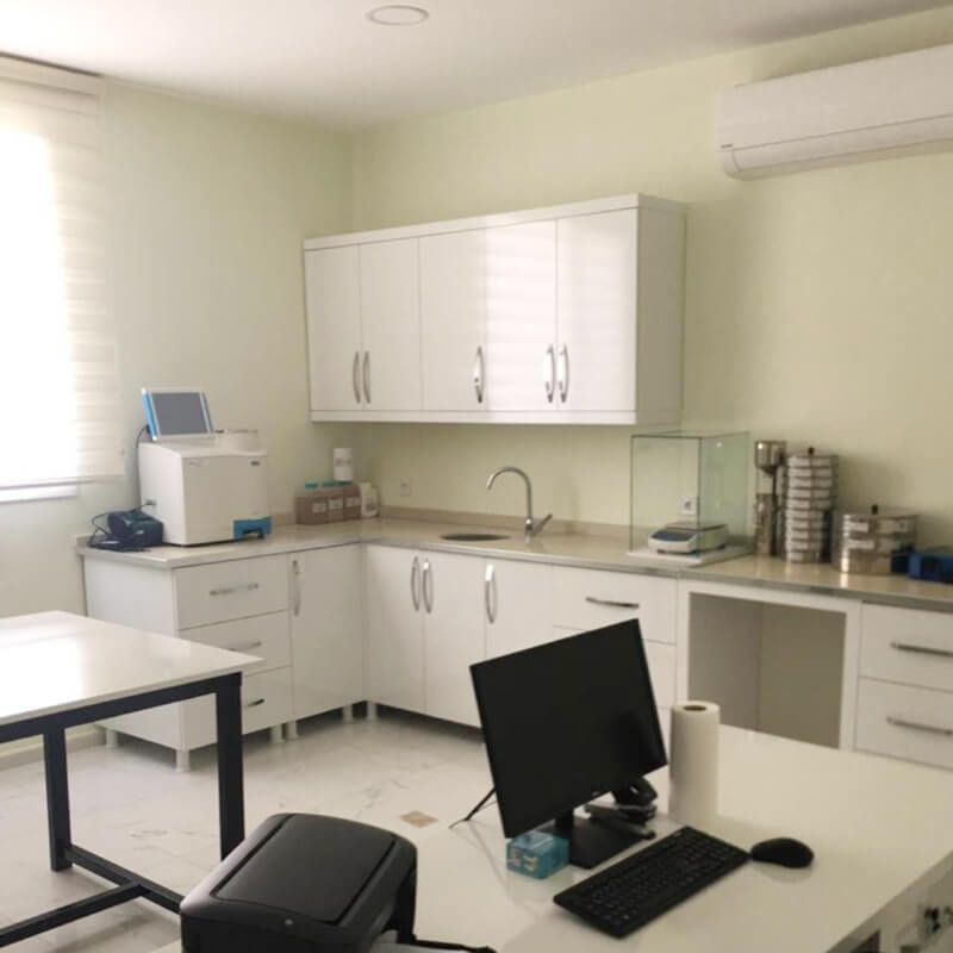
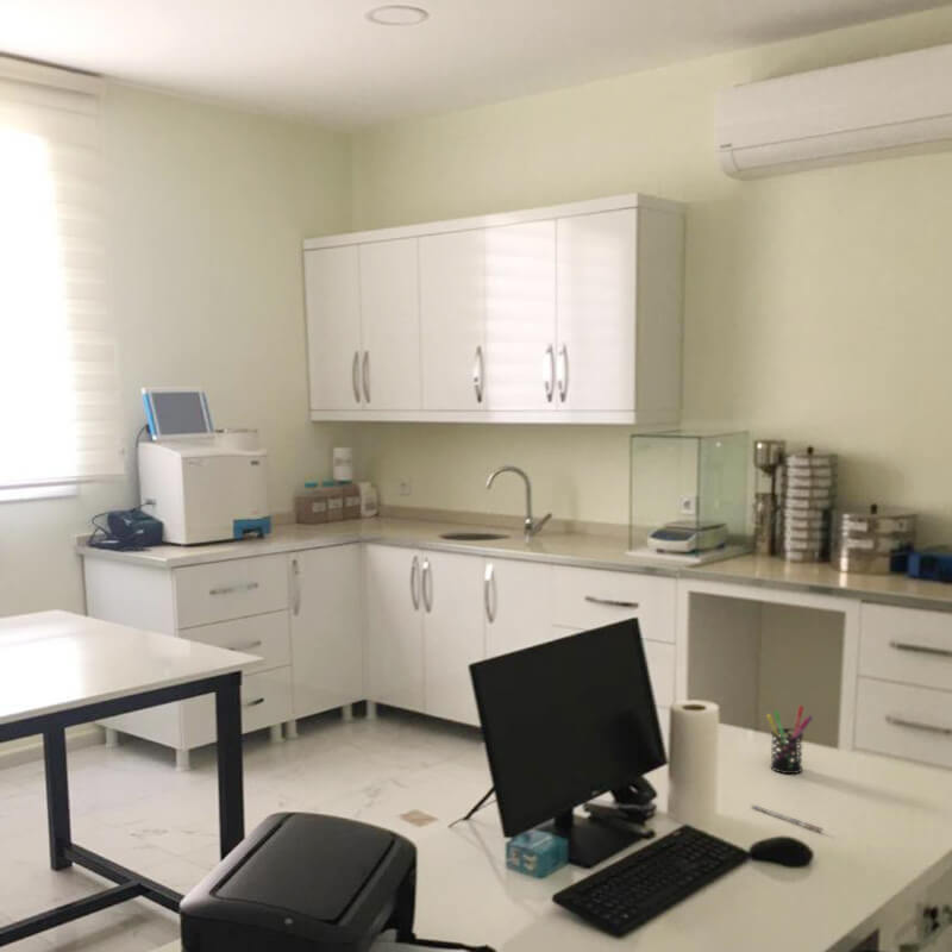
+ pen [750,803,825,833]
+ pen holder [765,704,814,775]
